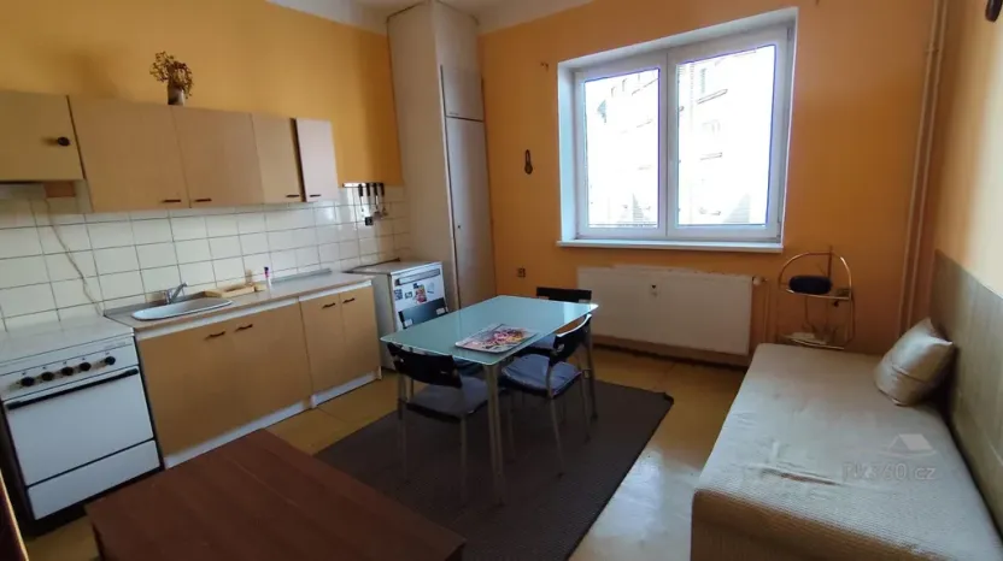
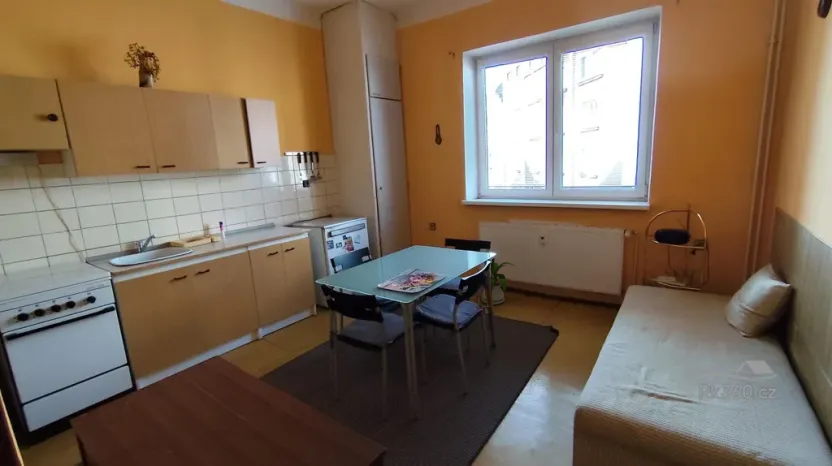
+ house plant [481,257,516,306]
